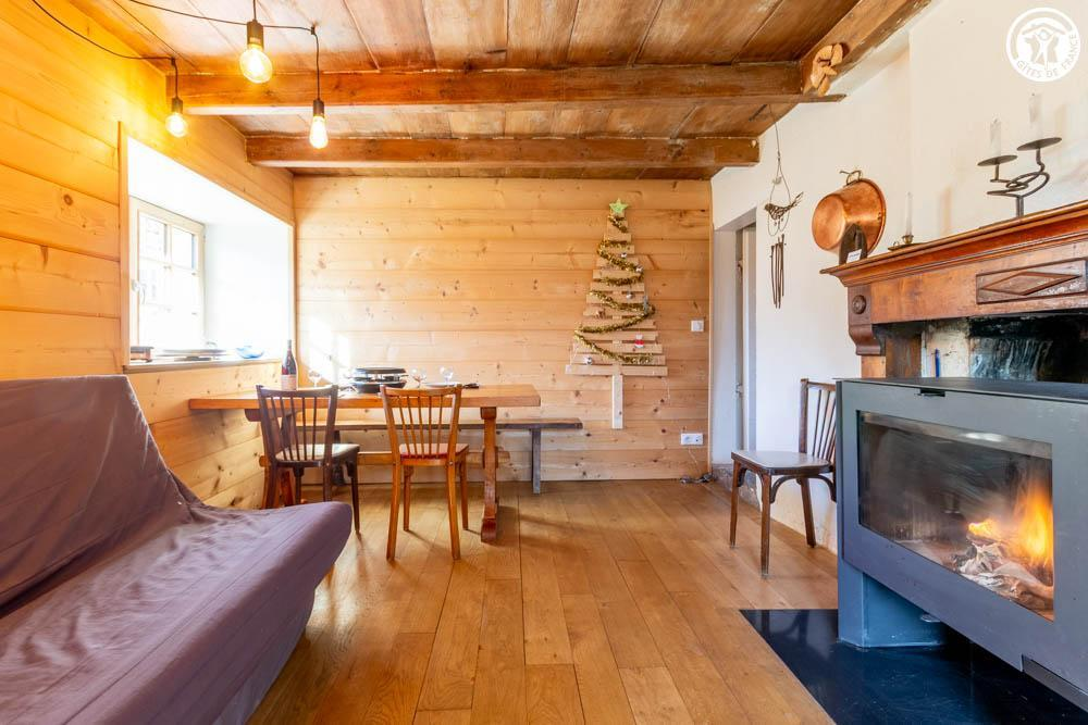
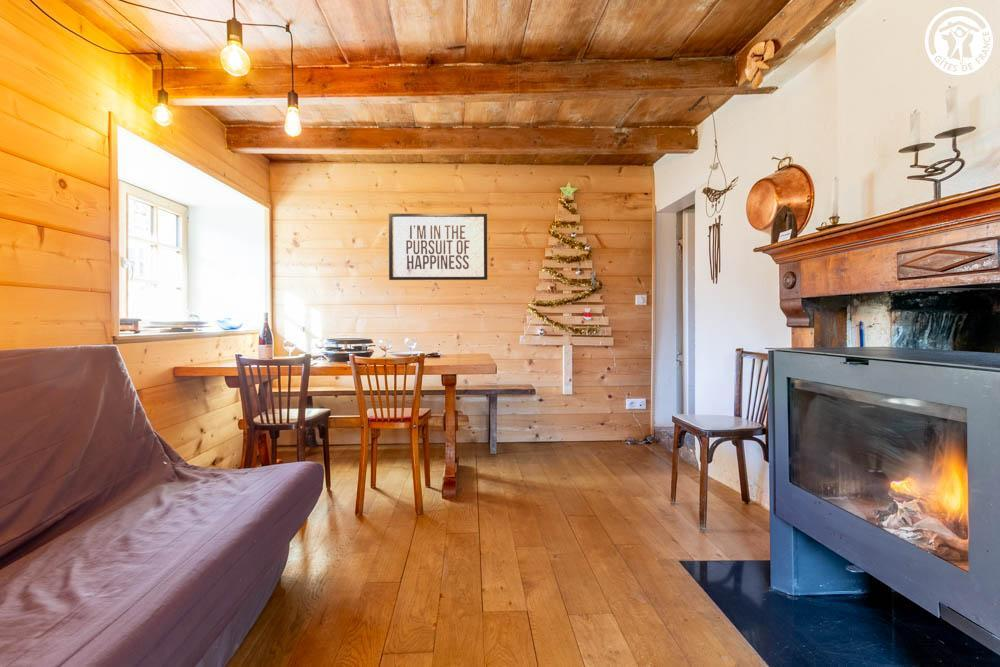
+ mirror [388,213,488,281]
